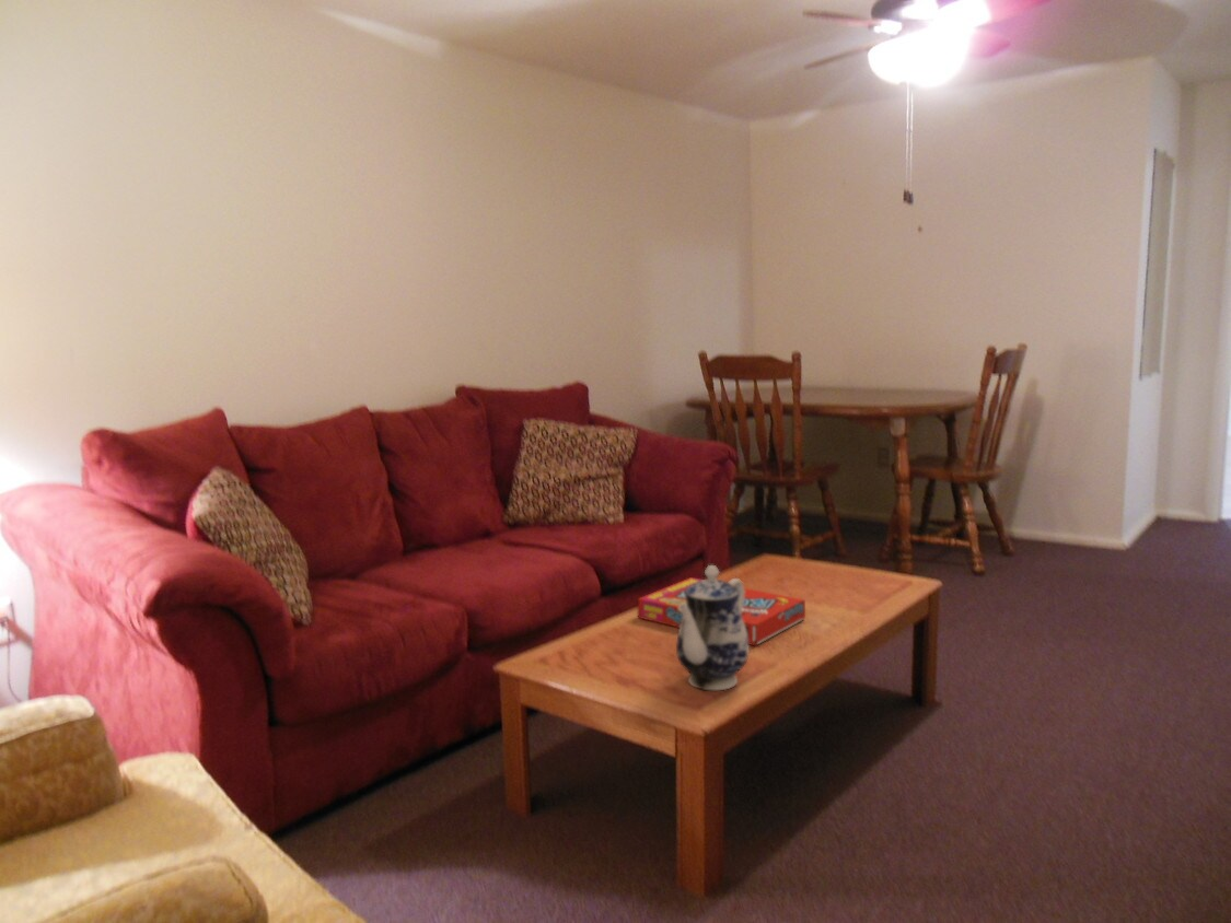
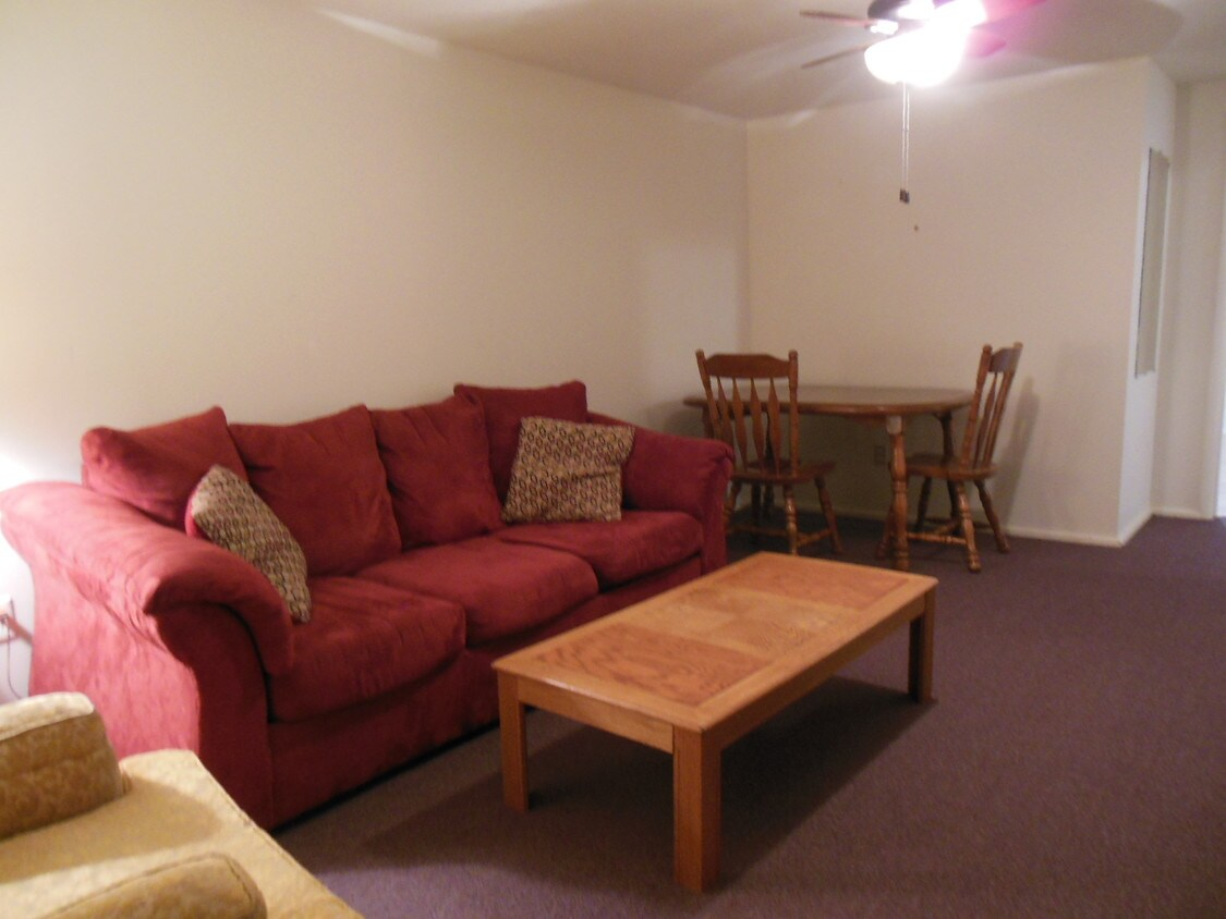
- snack box [637,576,806,646]
- teapot [675,564,751,691]
